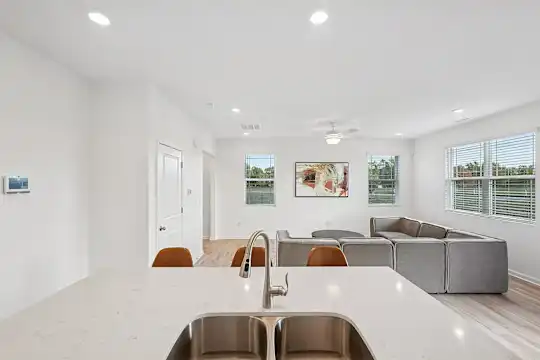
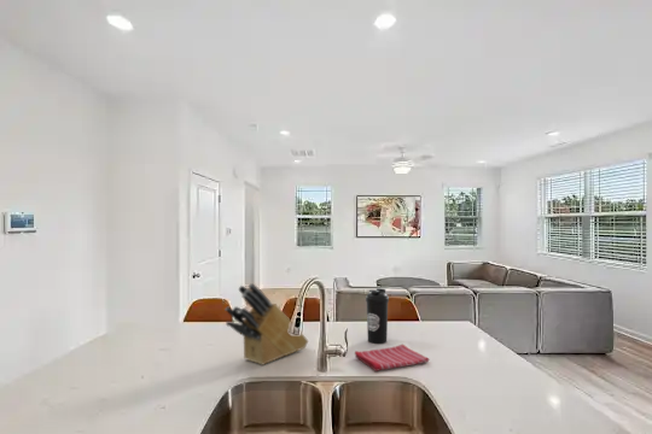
+ dish towel [354,344,430,373]
+ knife block [223,282,309,366]
+ water bottle [365,287,390,345]
